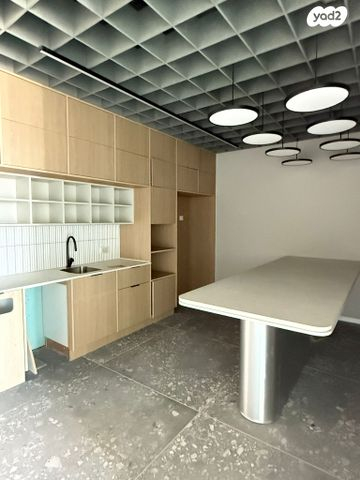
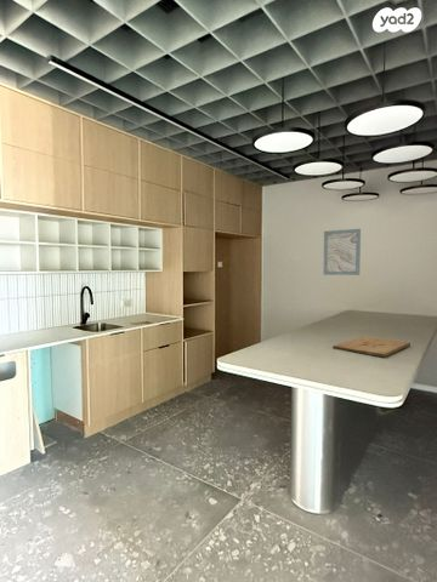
+ wall art [323,228,362,276]
+ cutting board [331,336,412,358]
